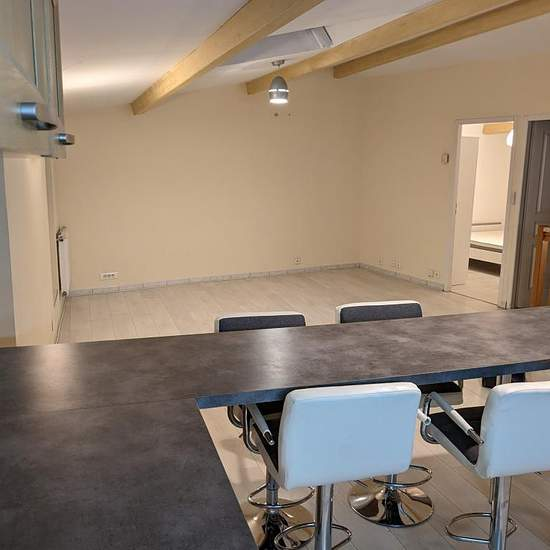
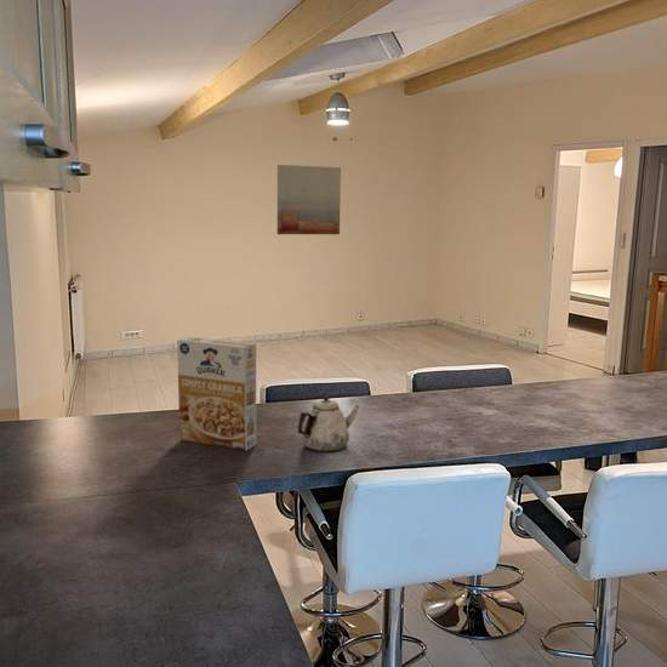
+ teapot [297,395,360,452]
+ wall art [277,164,342,235]
+ cereal box [176,336,257,452]
